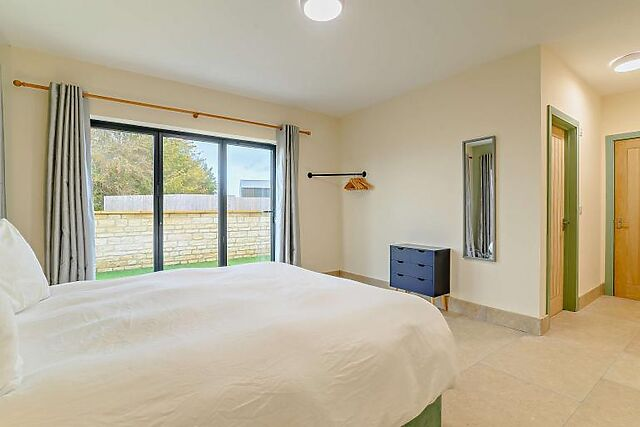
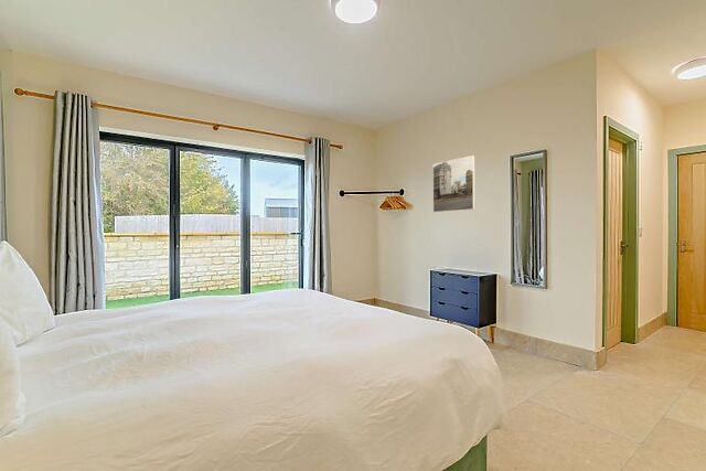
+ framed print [432,154,477,213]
